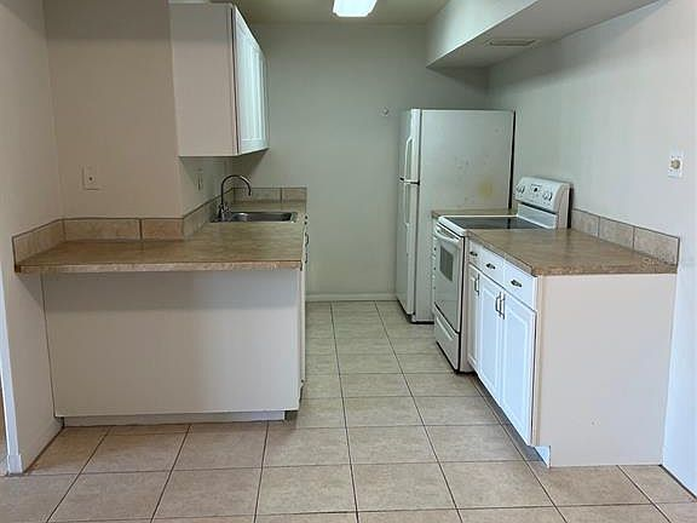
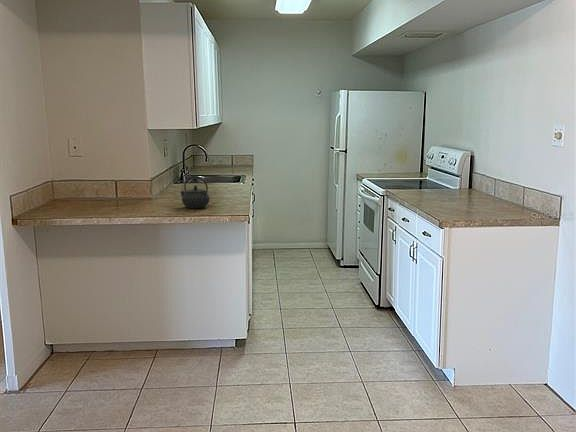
+ kettle [179,175,211,209]
